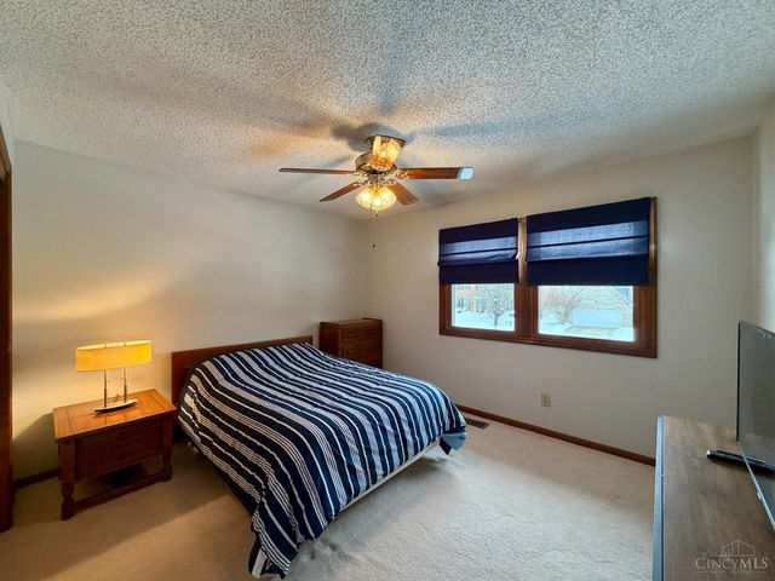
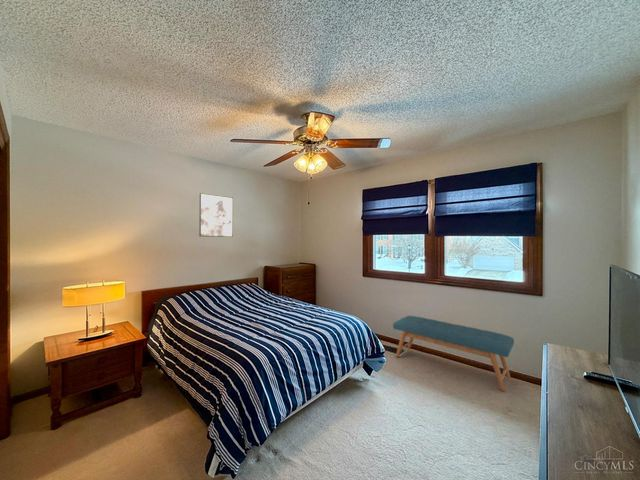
+ bench [392,315,515,393]
+ wall art [198,192,234,238]
